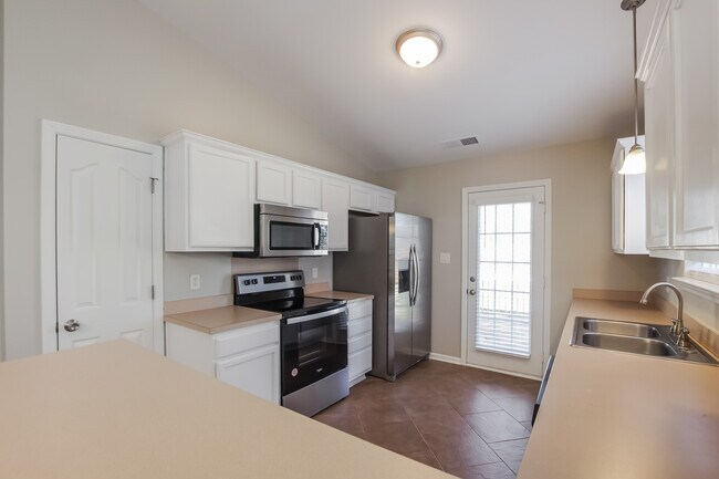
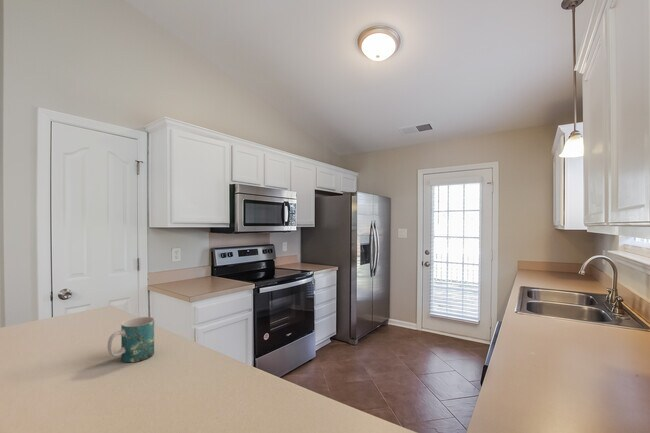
+ mug [106,316,155,363]
